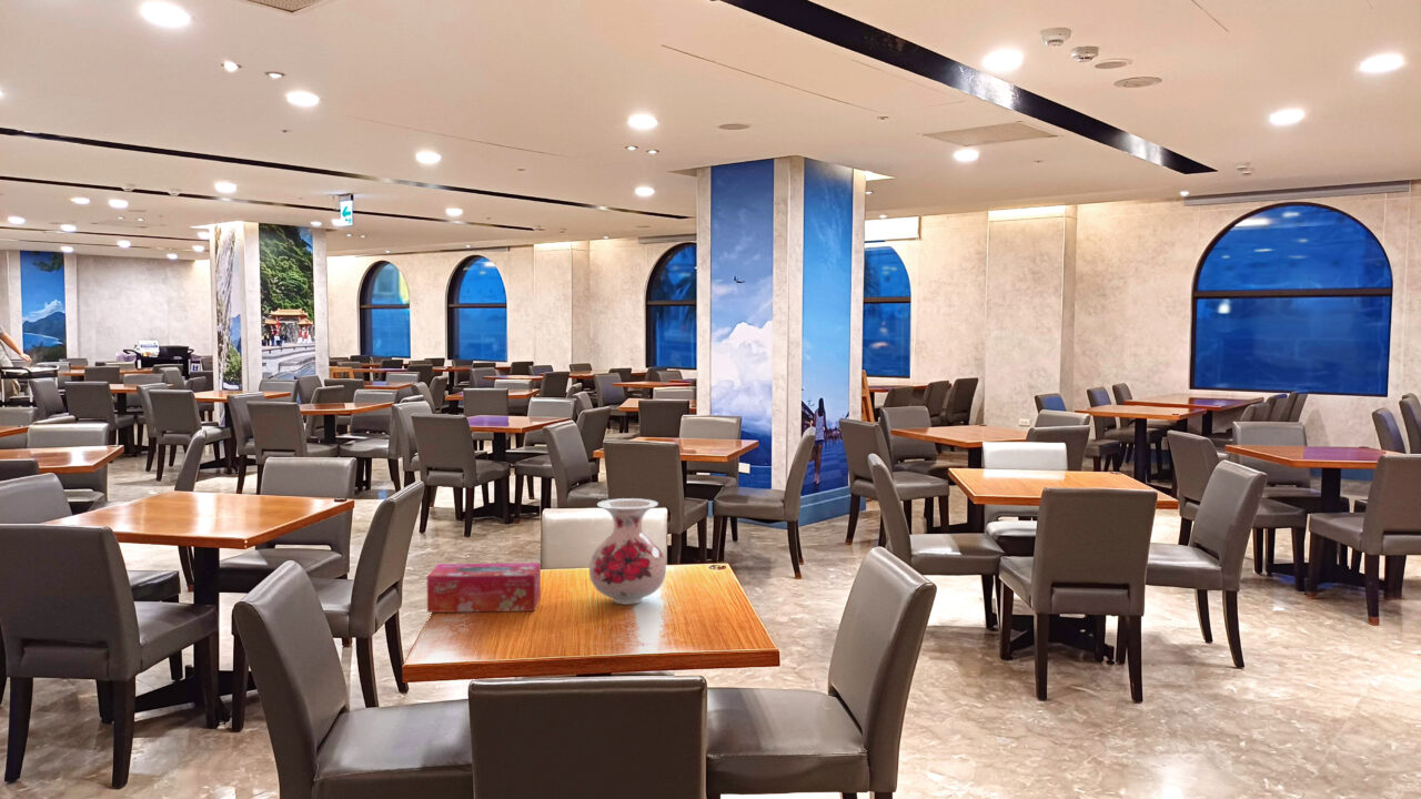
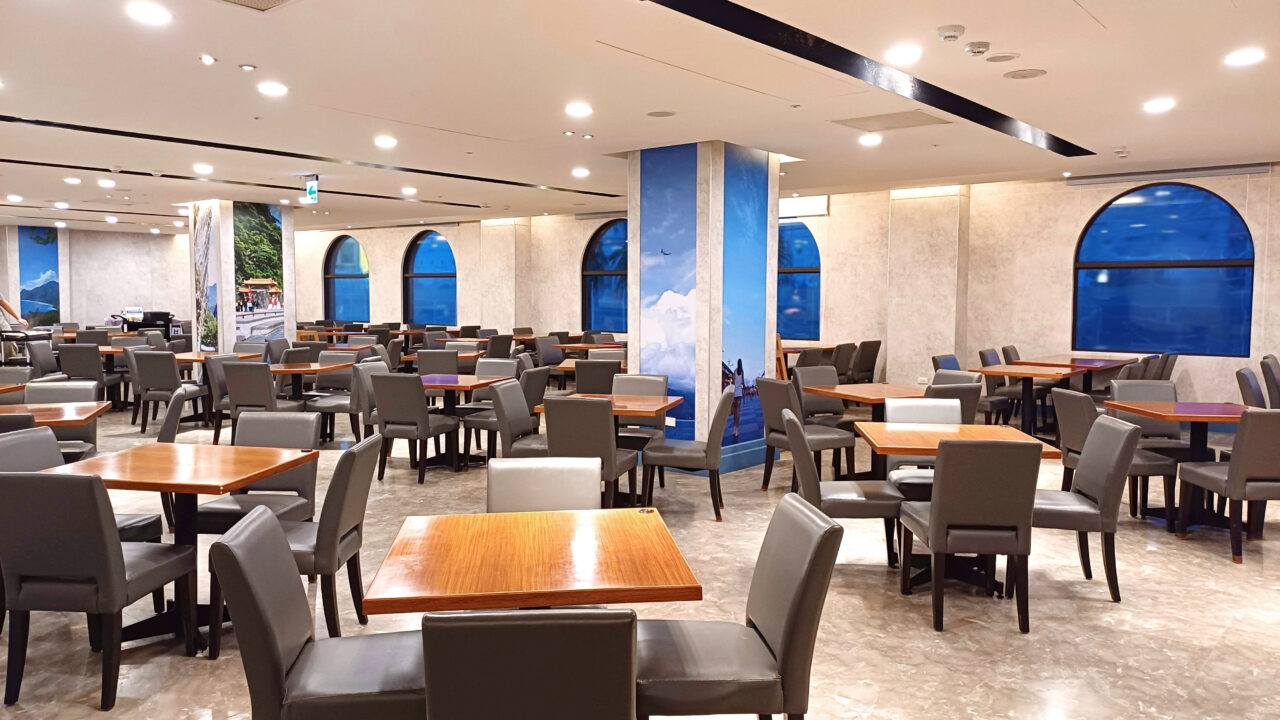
- vase [588,497,667,606]
- tissue box [426,562,542,614]
